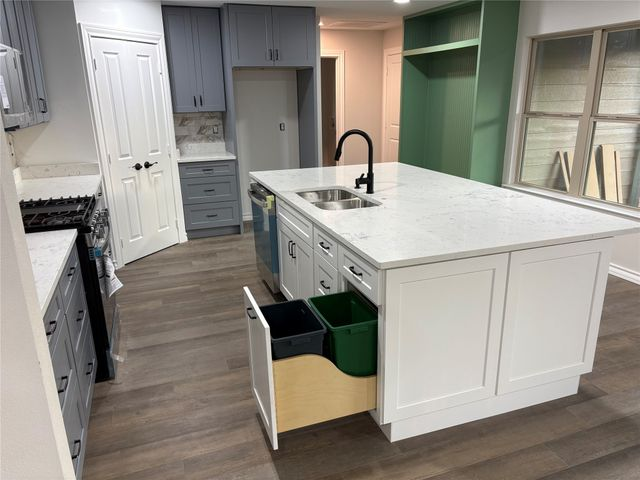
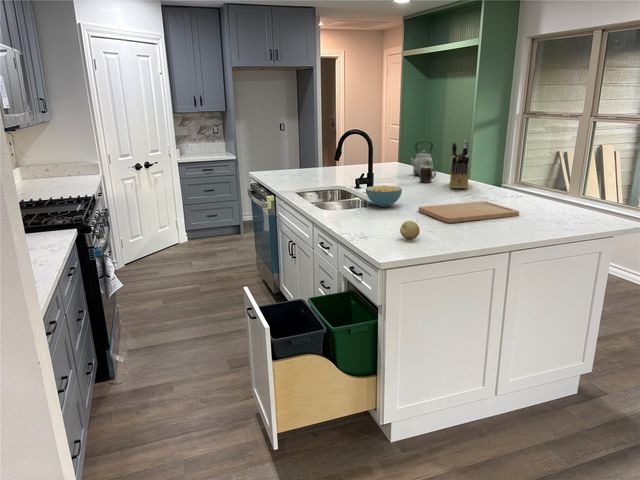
+ fruit [399,220,421,240]
+ mug [418,166,437,184]
+ knife block [449,139,470,190]
+ cutting board [418,200,520,224]
+ kettle [407,141,434,176]
+ cereal bowl [365,185,403,208]
